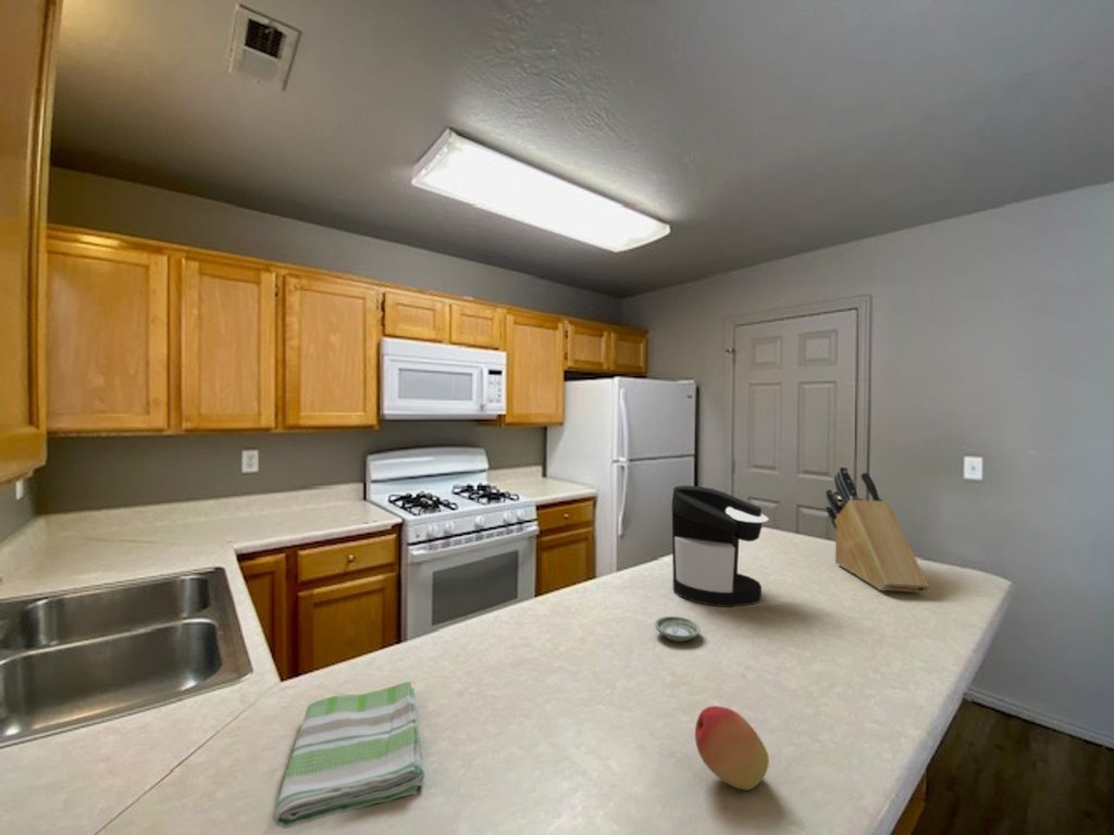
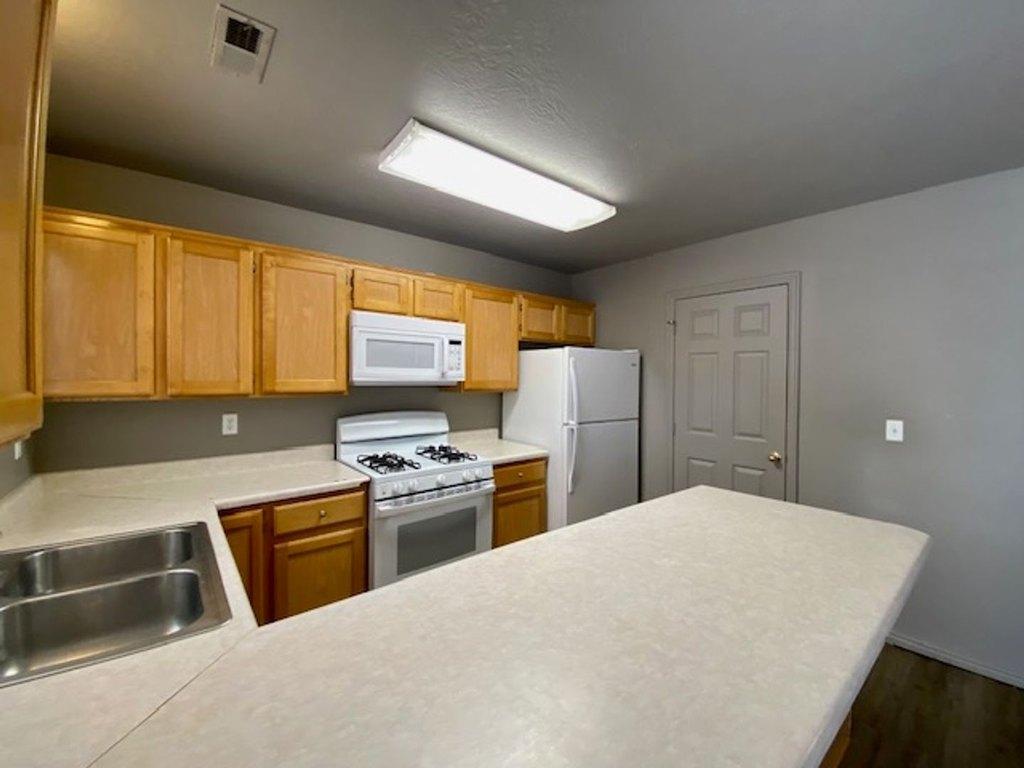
- coffee maker [670,485,769,608]
- dish towel [272,681,425,830]
- knife block [825,465,930,594]
- saucer [654,615,702,643]
- fruit [694,705,770,792]
